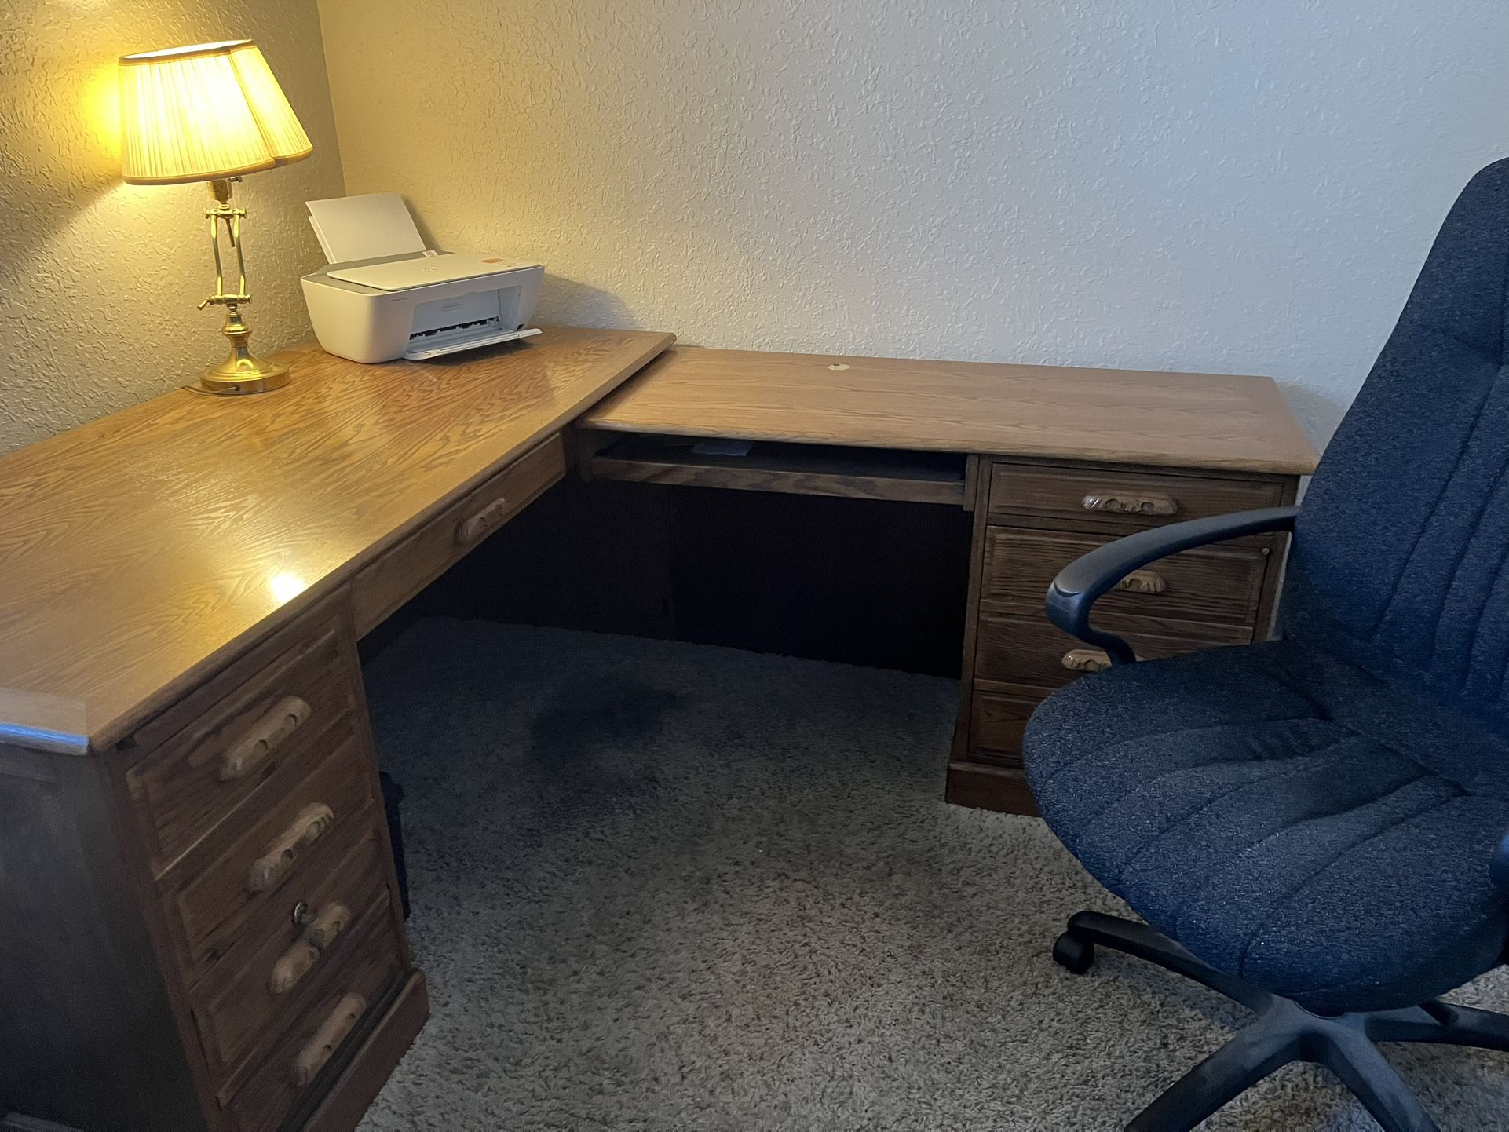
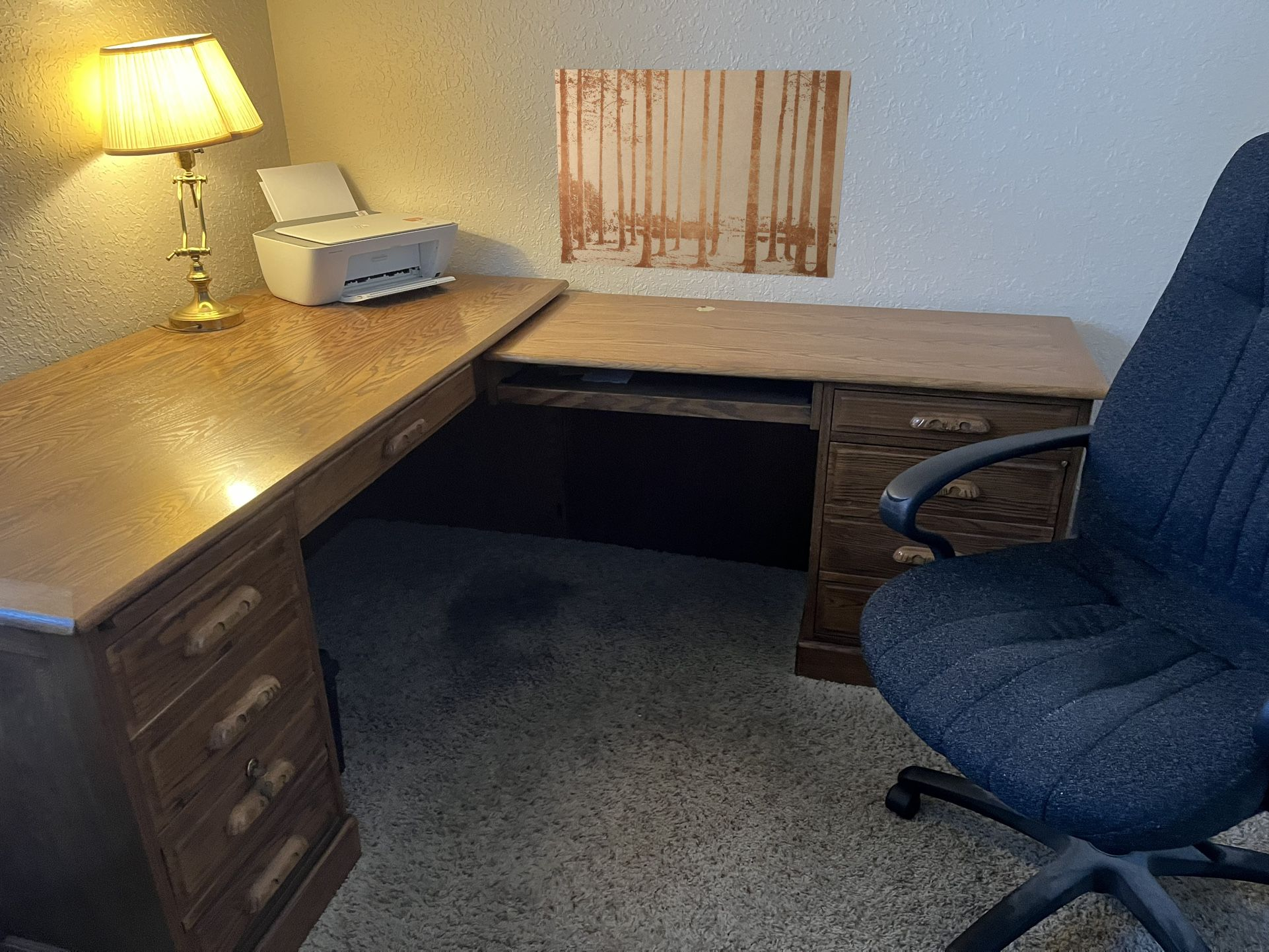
+ wall art [554,68,853,279]
